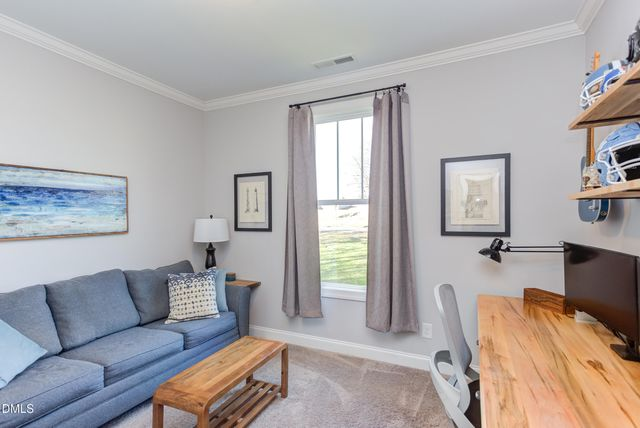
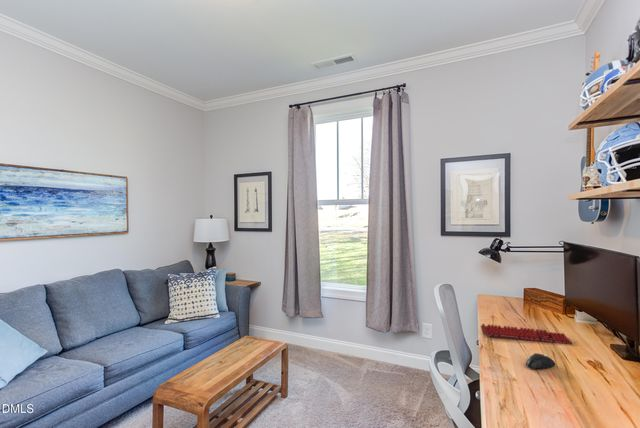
+ mouse [525,352,556,370]
+ keyboard [480,323,573,346]
